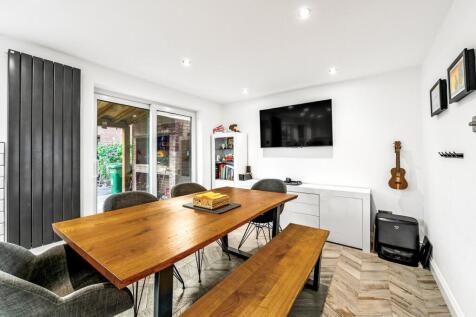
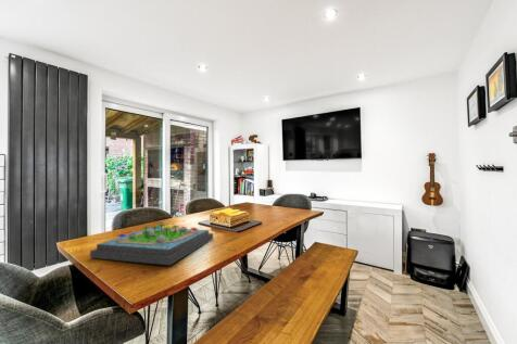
+ board game [89,222,214,266]
